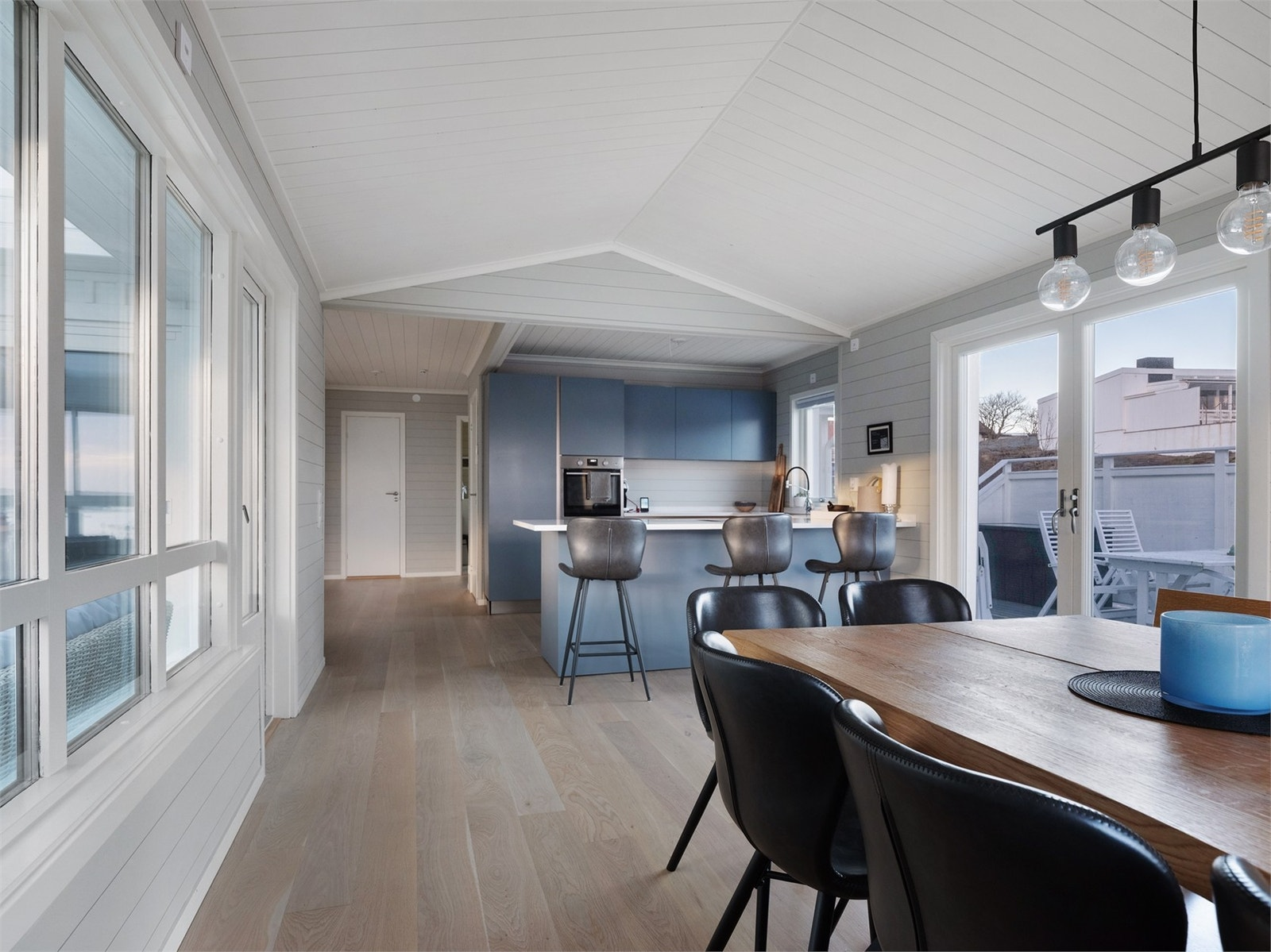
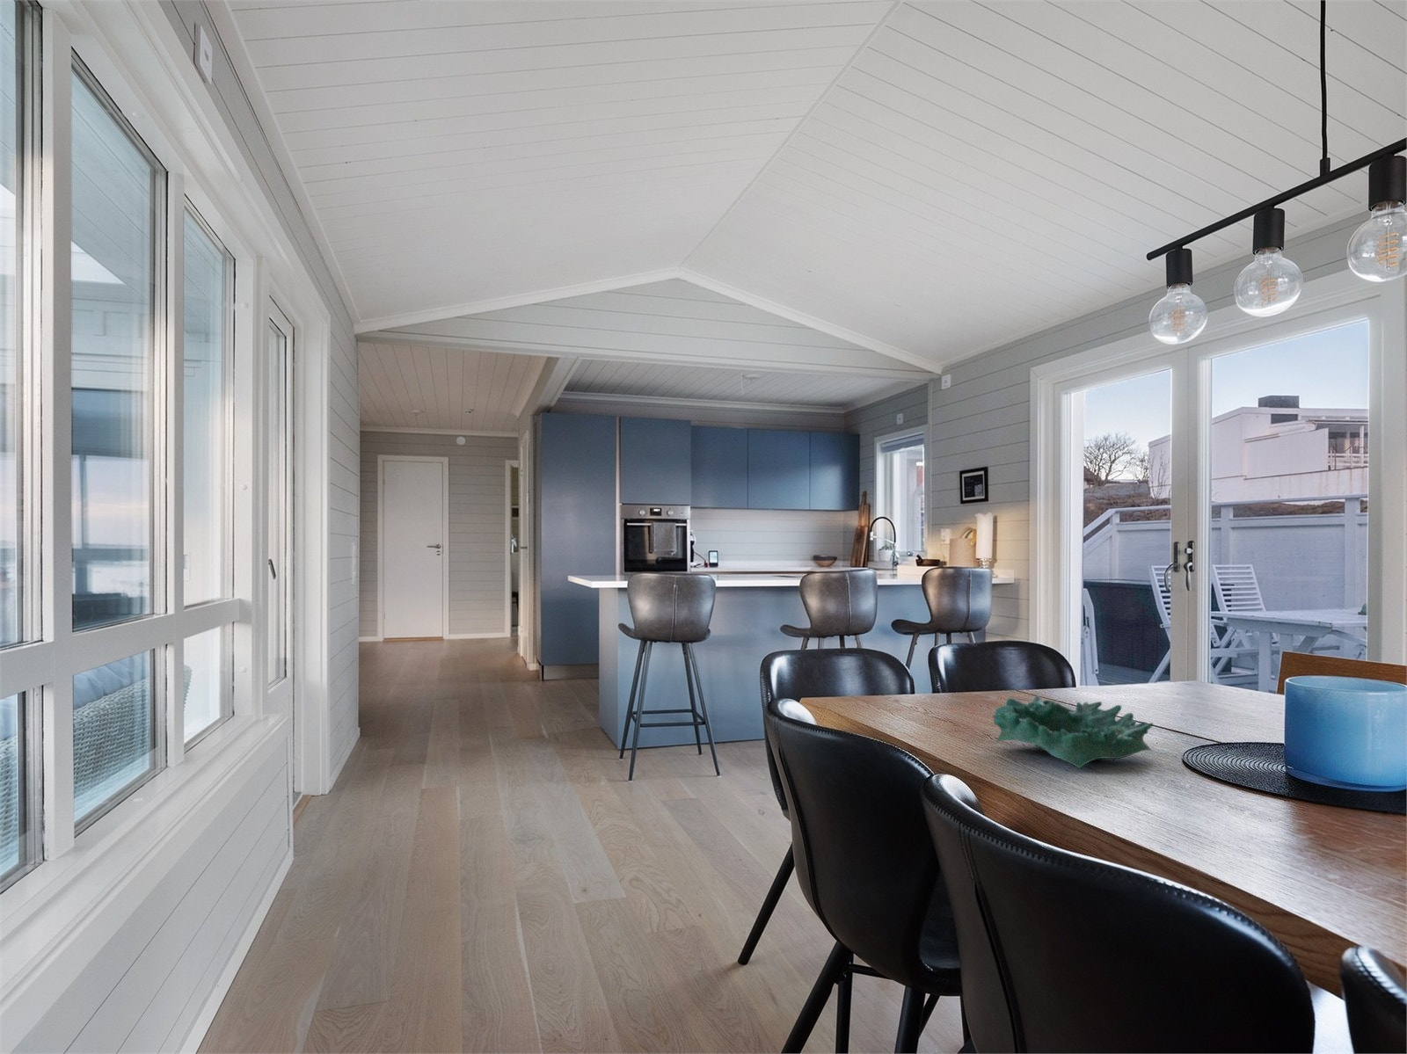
+ decorative bowl [991,693,1155,769]
